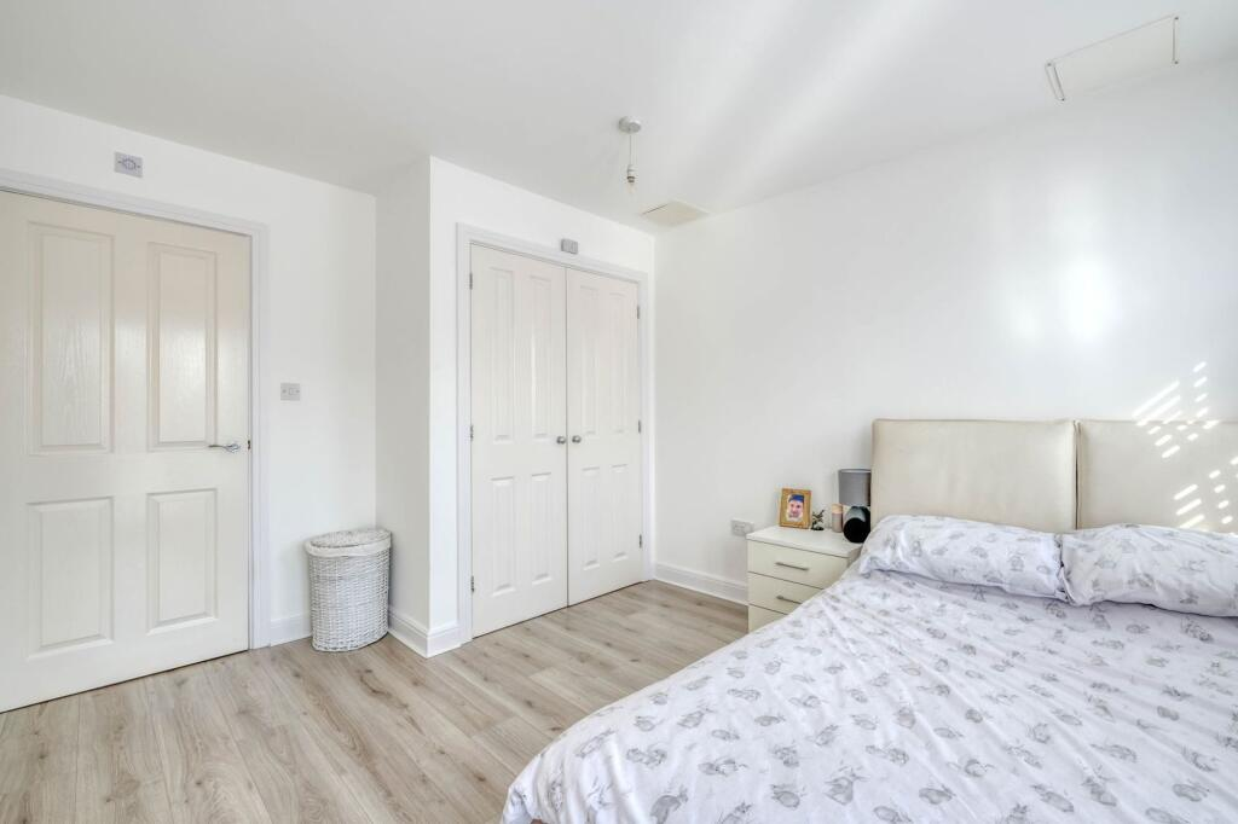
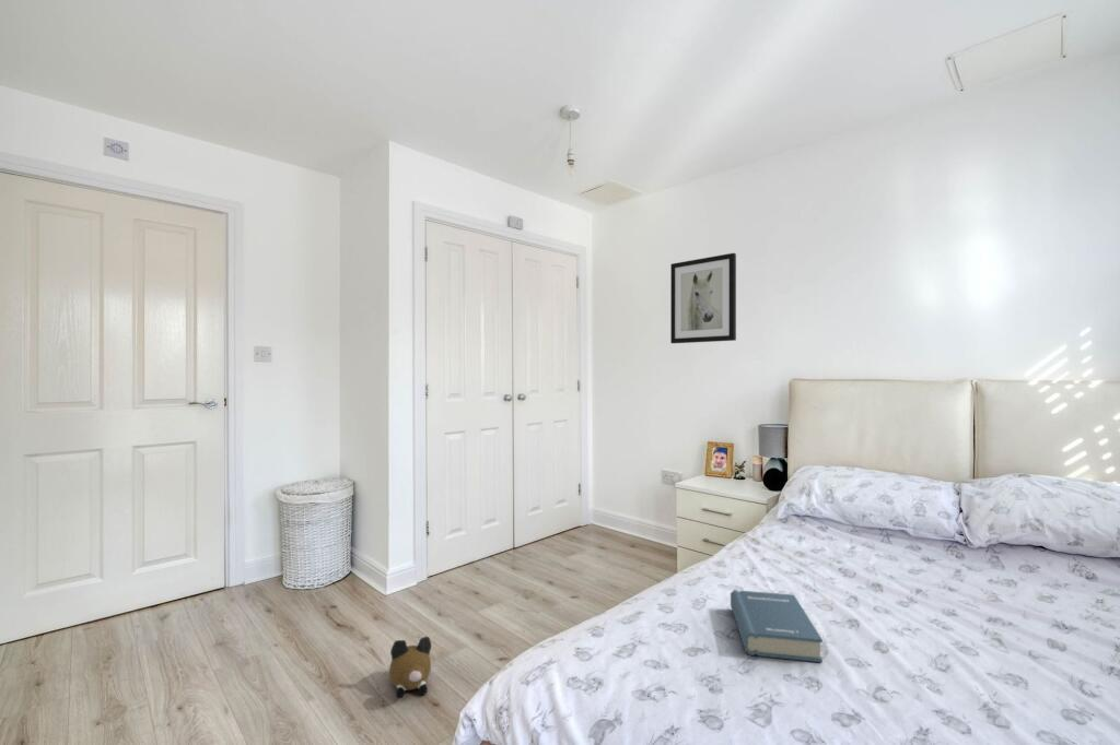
+ plush toy [388,636,432,700]
+ hardback book [730,589,824,663]
+ wall art [669,252,737,344]
